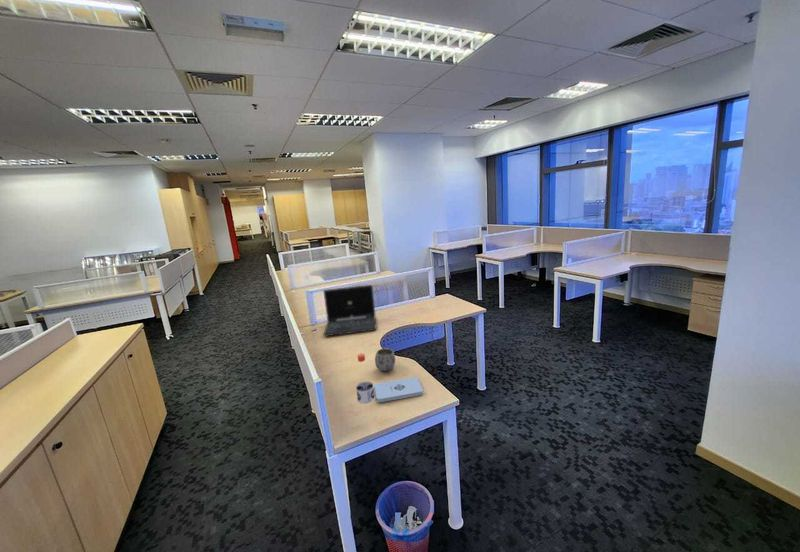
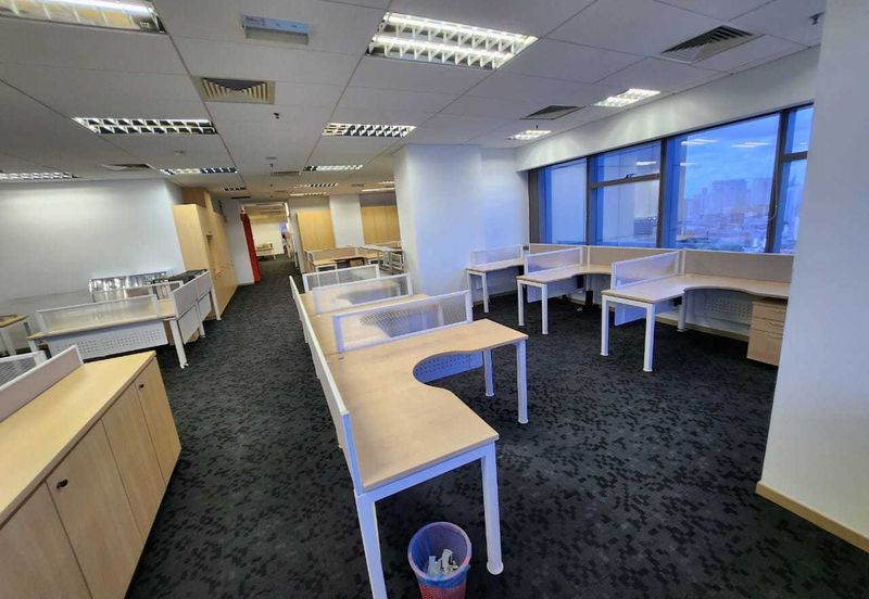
- notepad [373,376,424,403]
- laptop [322,284,378,337]
- mug [374,347,396,372]
- water bottle [355,353,376,405]
